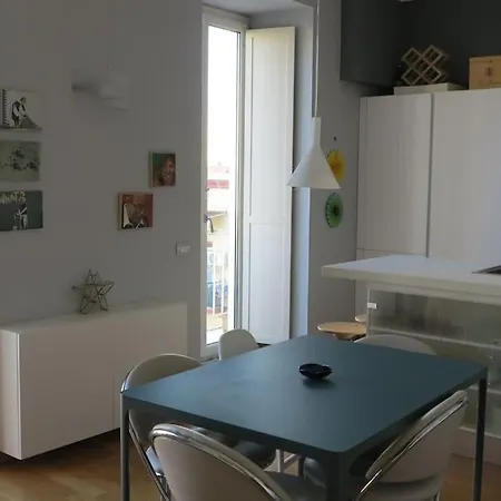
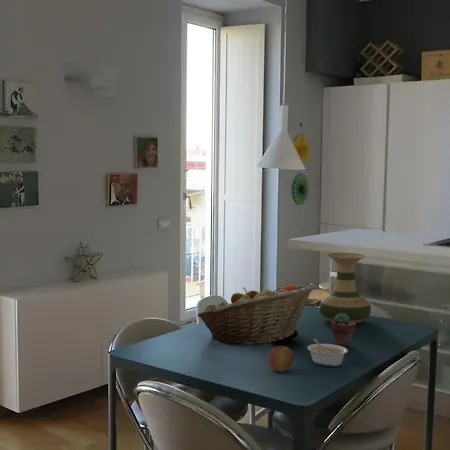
+ vase [318,252,372,324]
+ potted succulent [330,313,357,348]
+ fruit basket [196,282,316,346]
+ legume [306,338,349,367]
+ apple [268,345,295,373]
